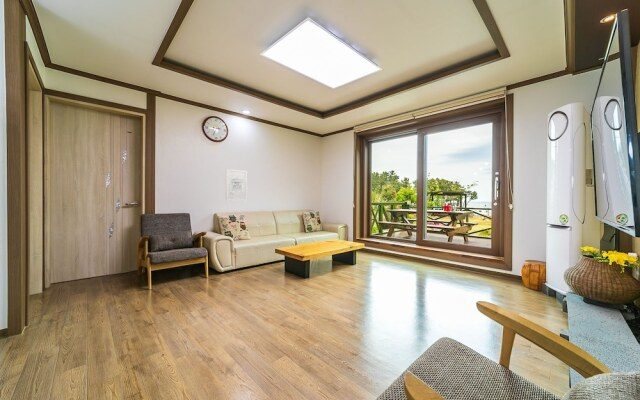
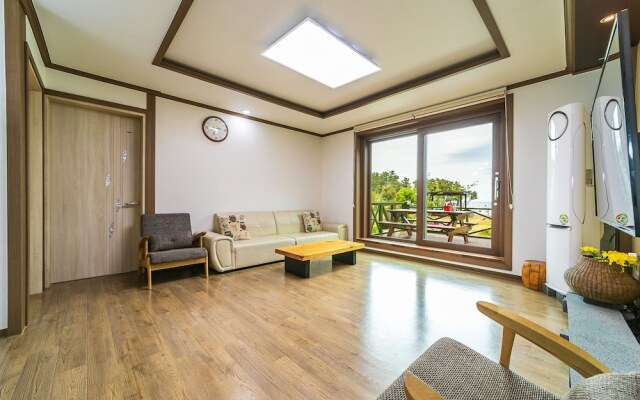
- wall art [225,168,248,202]
